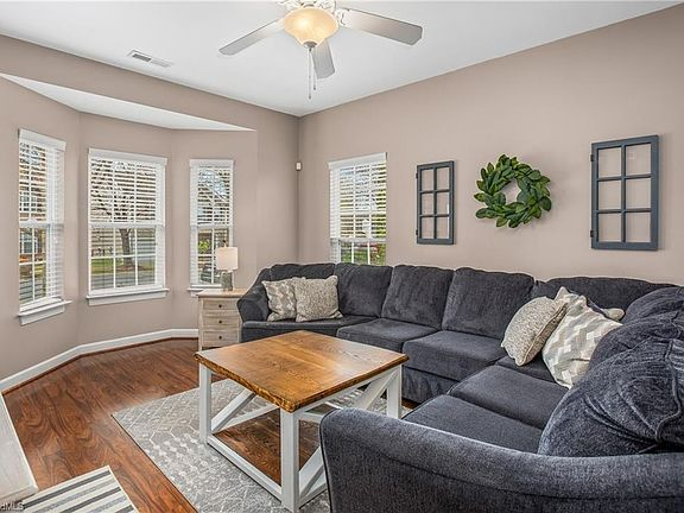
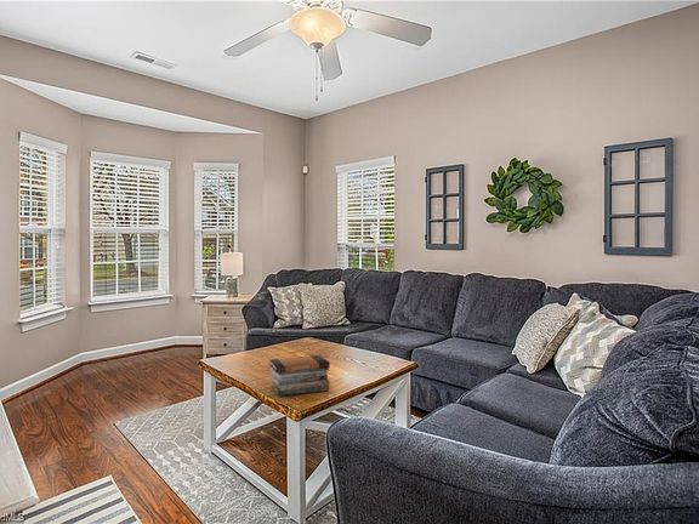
+ book stack [268,354,331,397]
